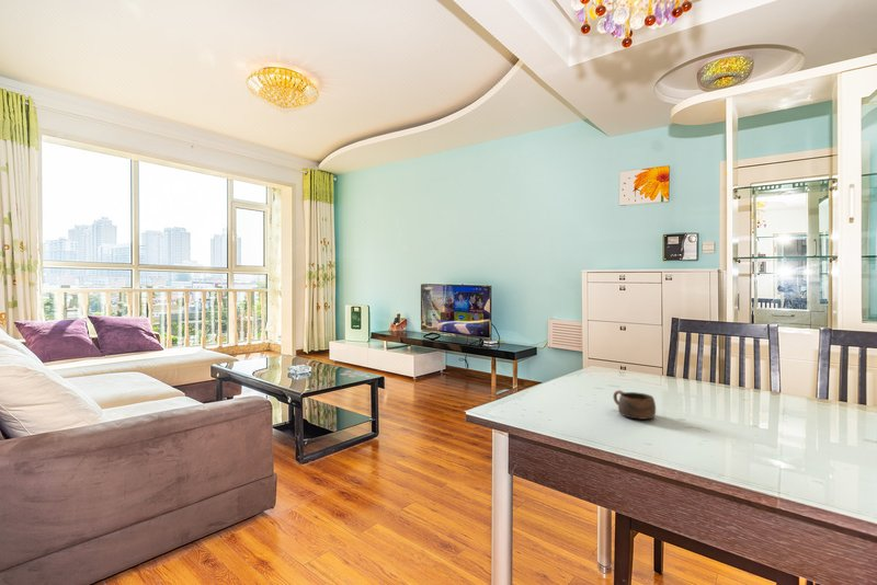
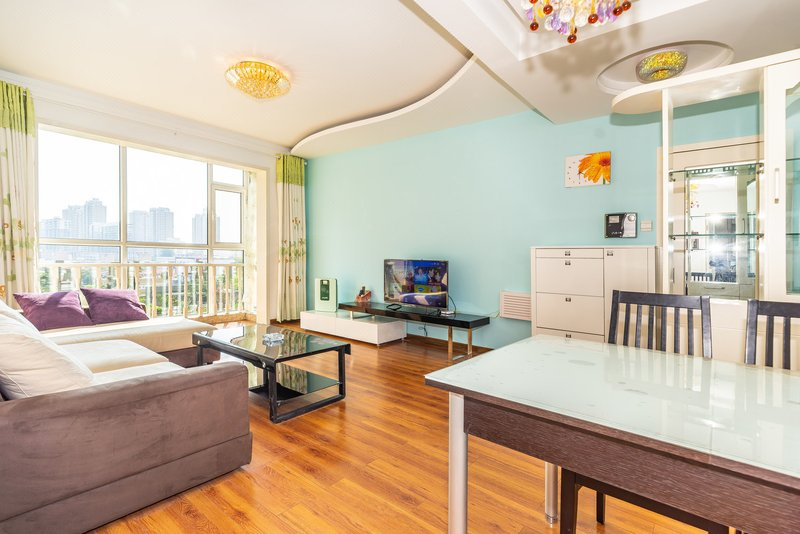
- cup [612,389,657,421]
